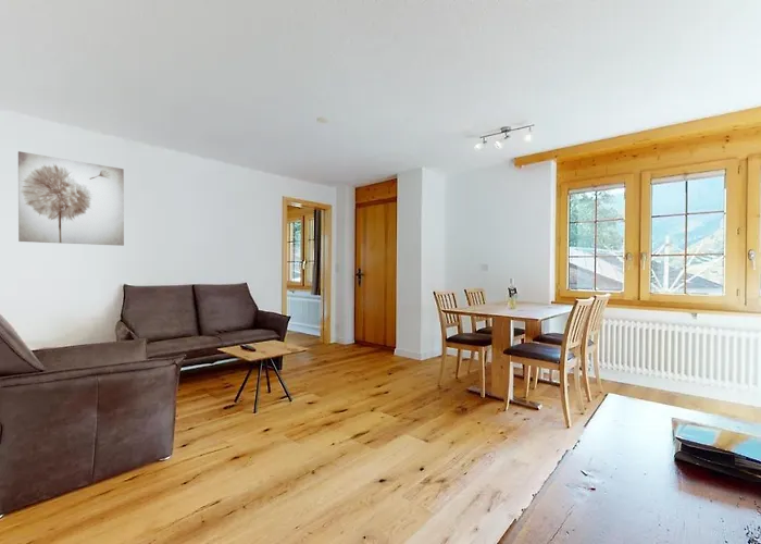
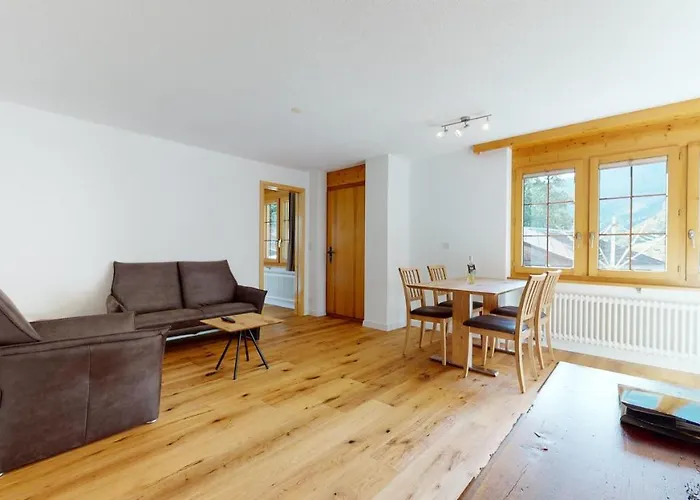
- wall art [17,150,125,247]
